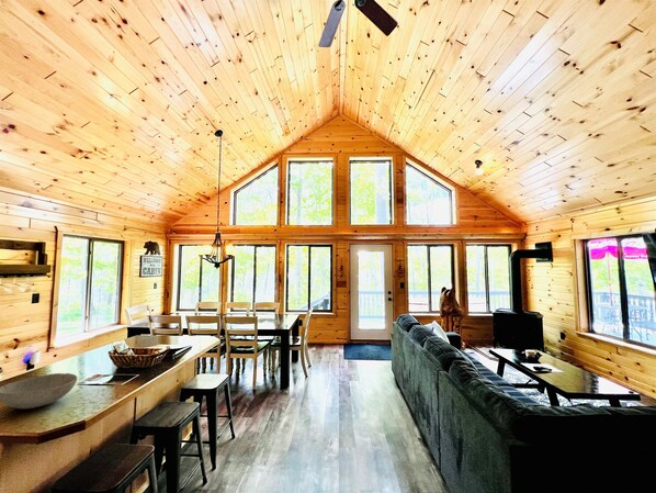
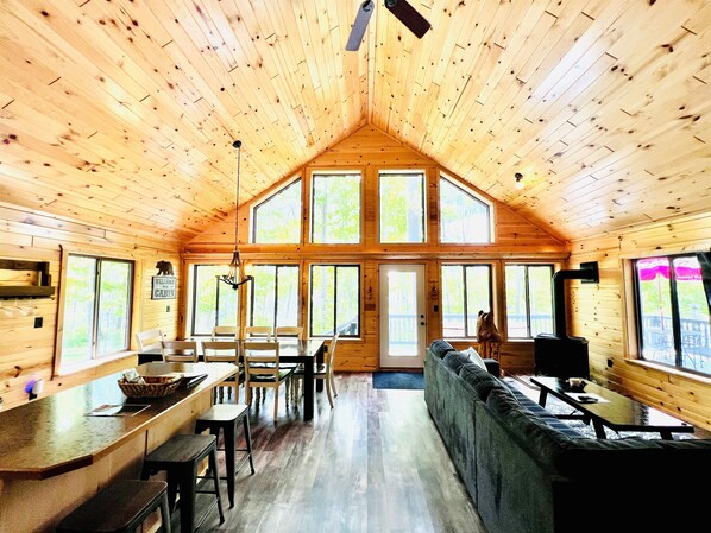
- bowl [0,372,78,410]
